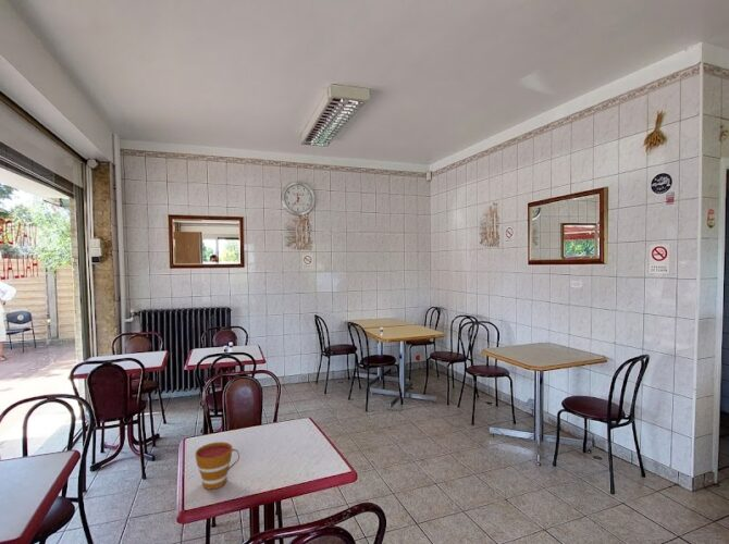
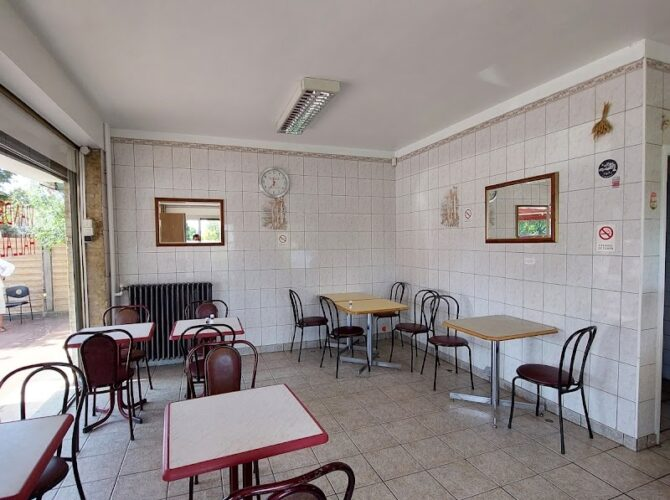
- cup [194,441,240,491]
